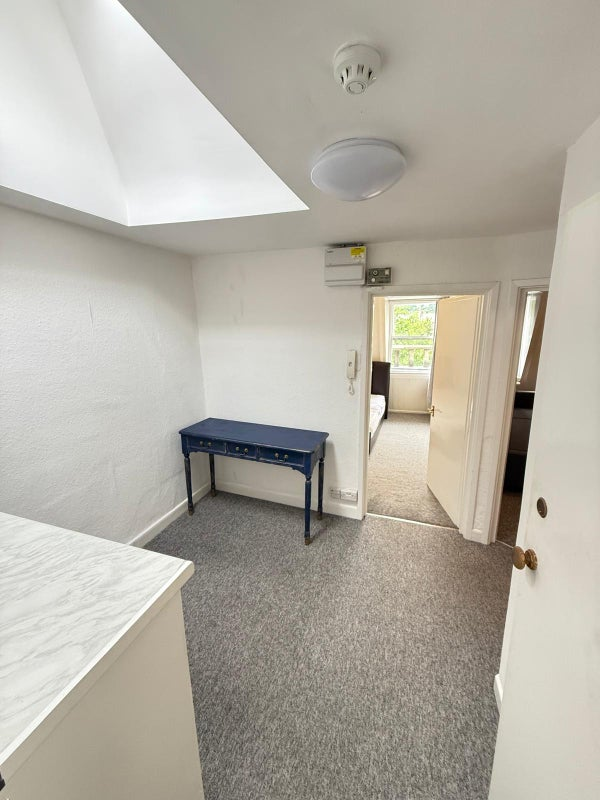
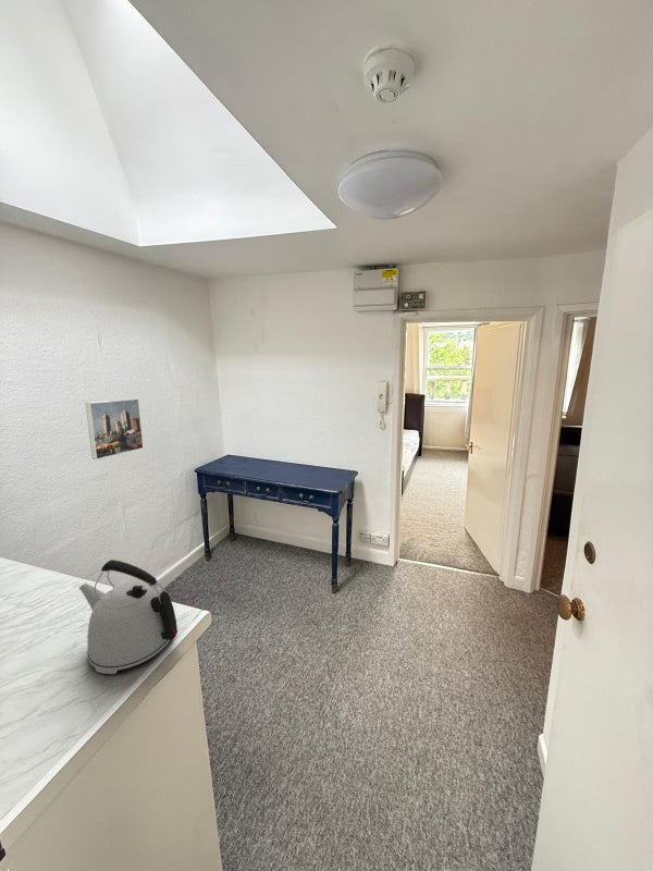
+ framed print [85,397,145,461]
+ kettle [78,559,178,675]
